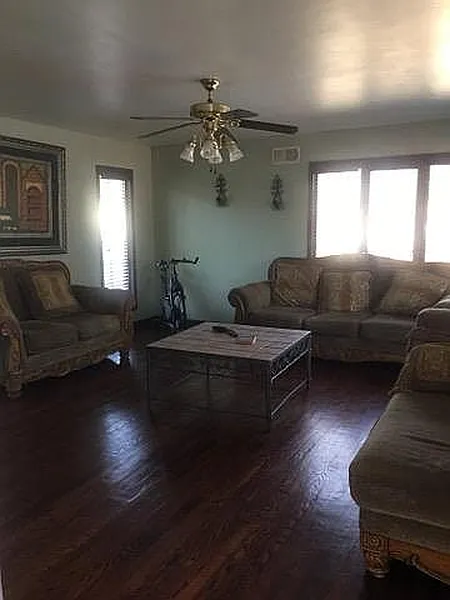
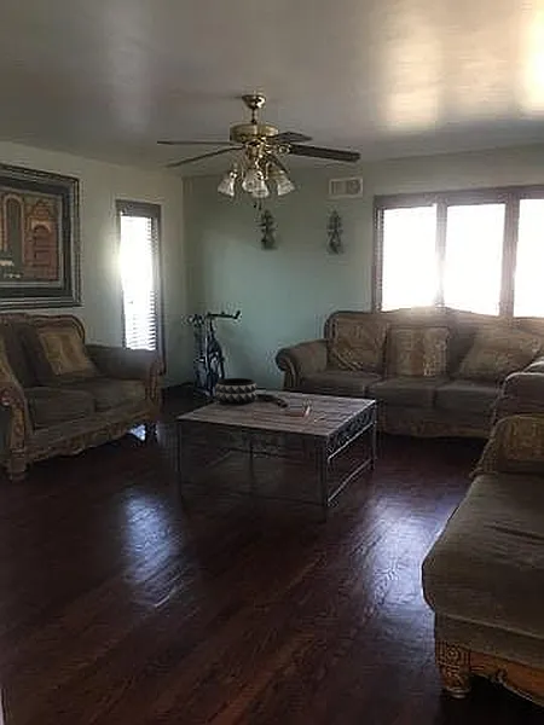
+ decorative bowl [214,377,259,405]
